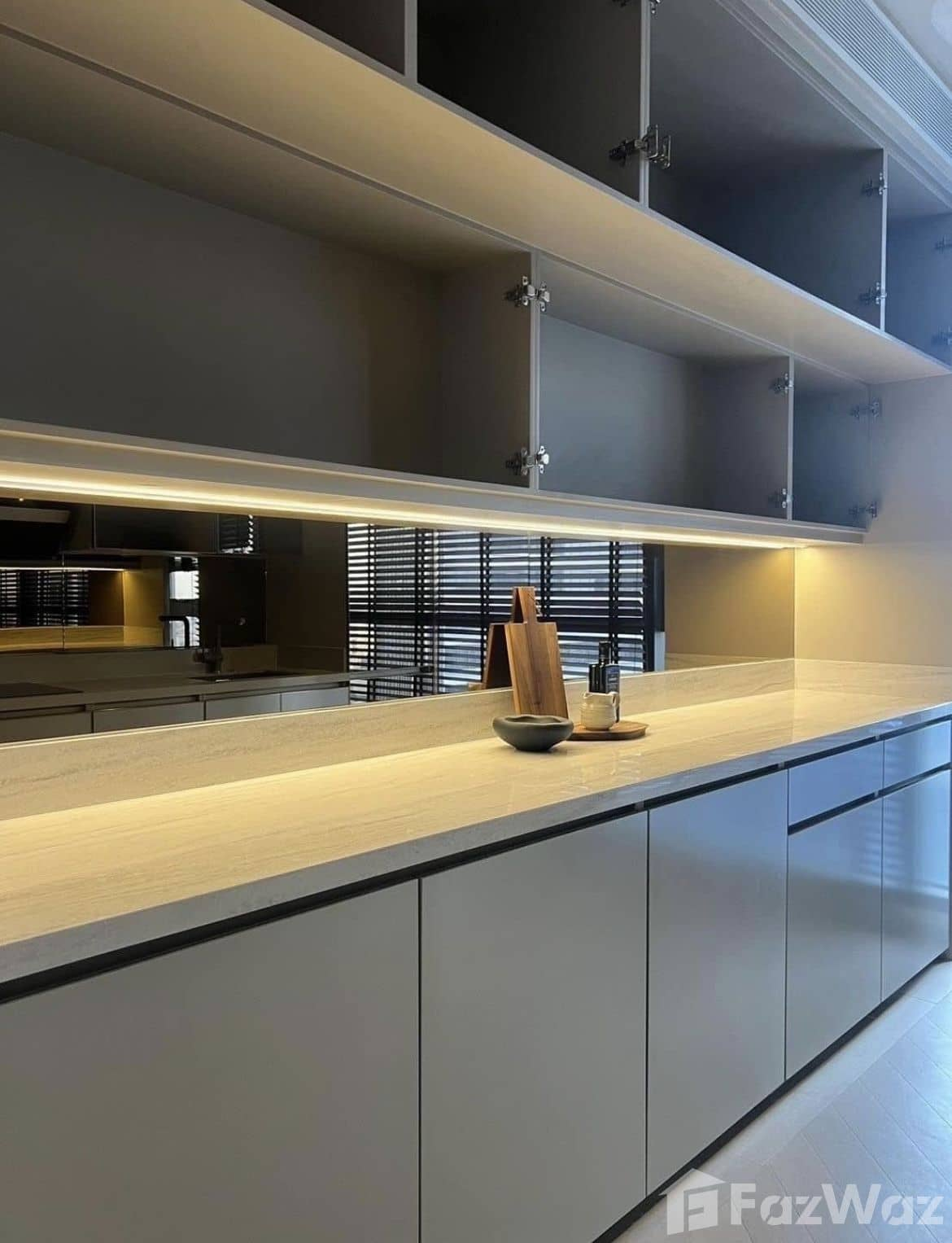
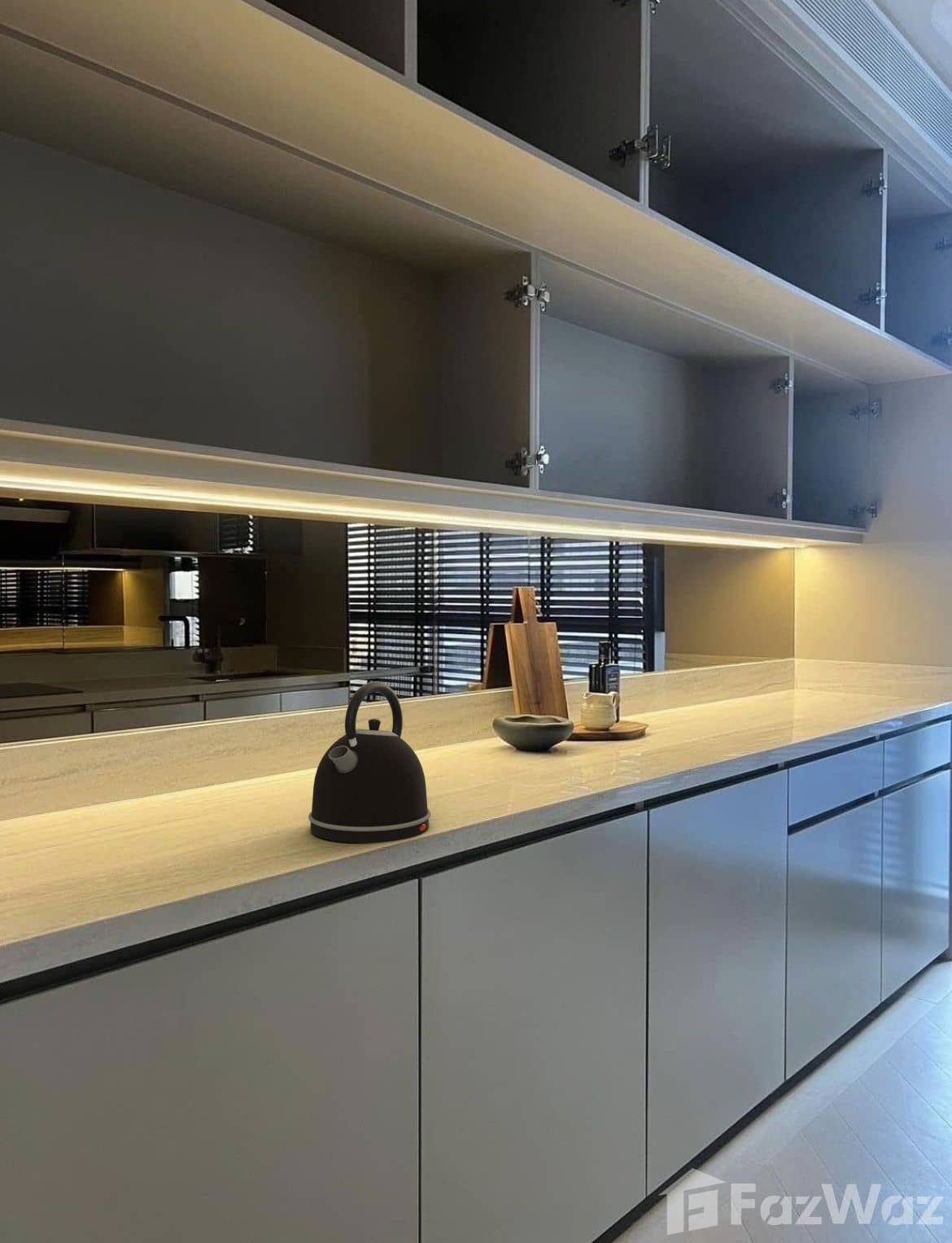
+ kettle [308,681,431,844]
